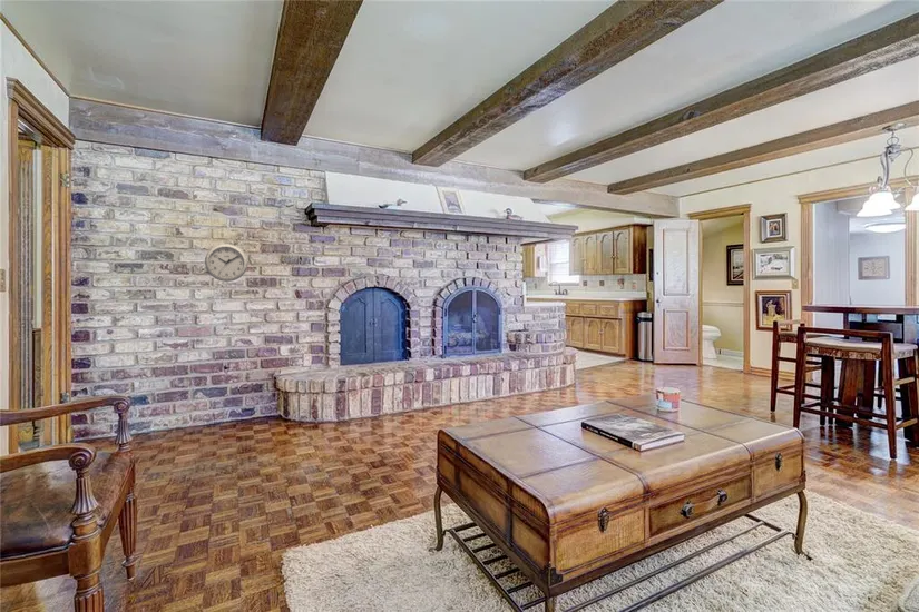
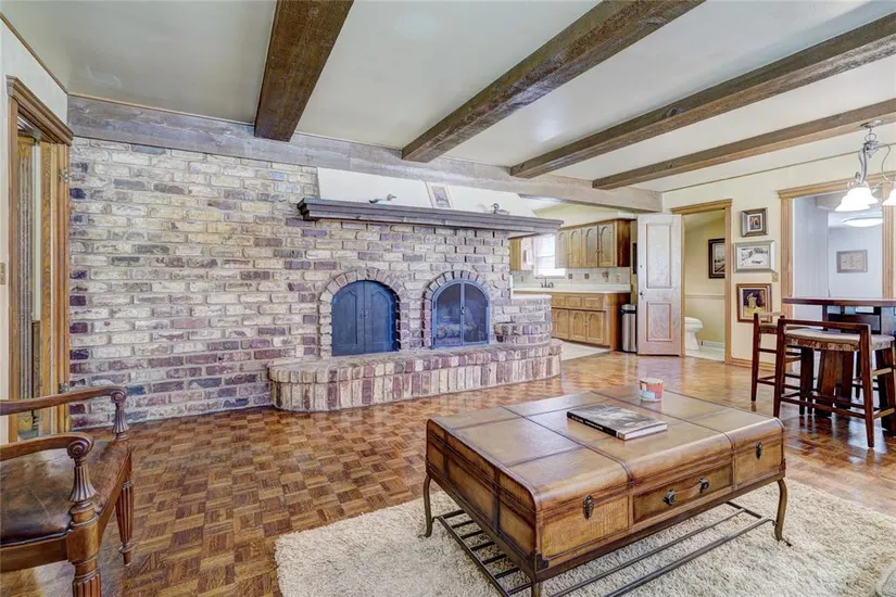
- wall clock [204,243,248,283]
